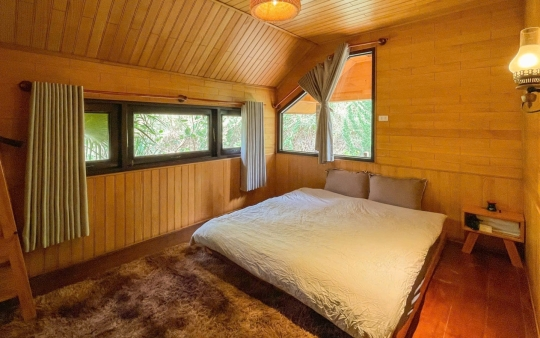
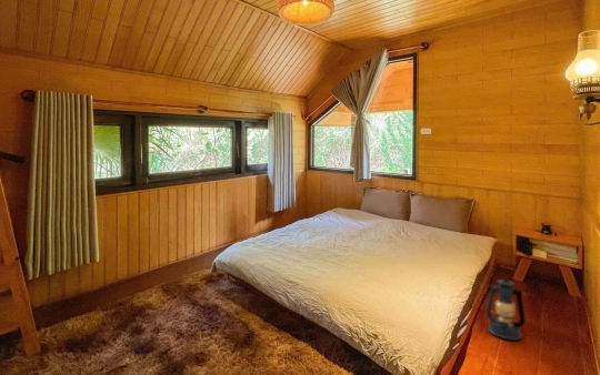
+ lantern [484,278,526,342]
